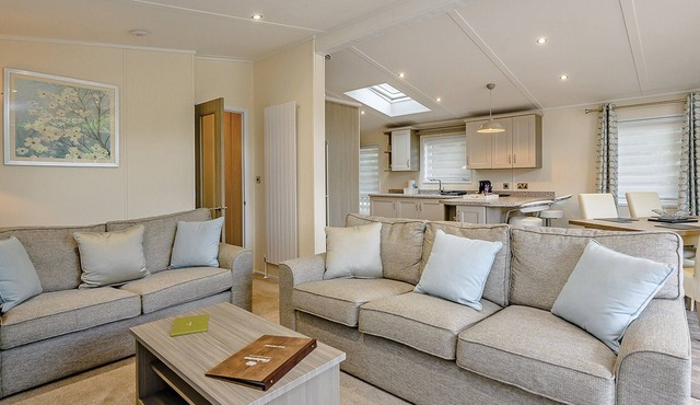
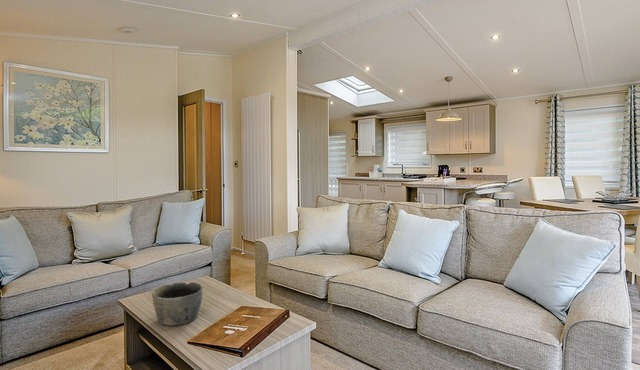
+ bowl [151,281,203,326]
